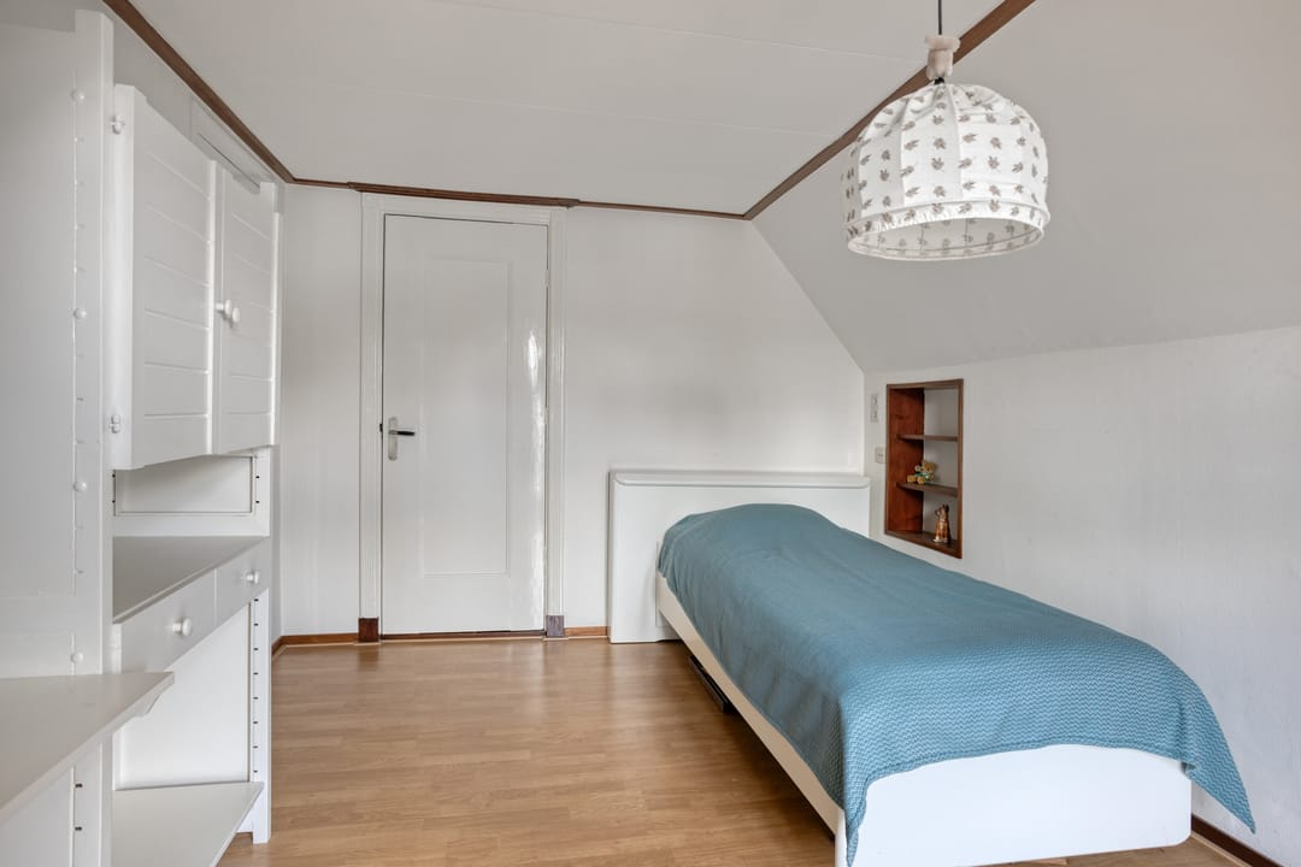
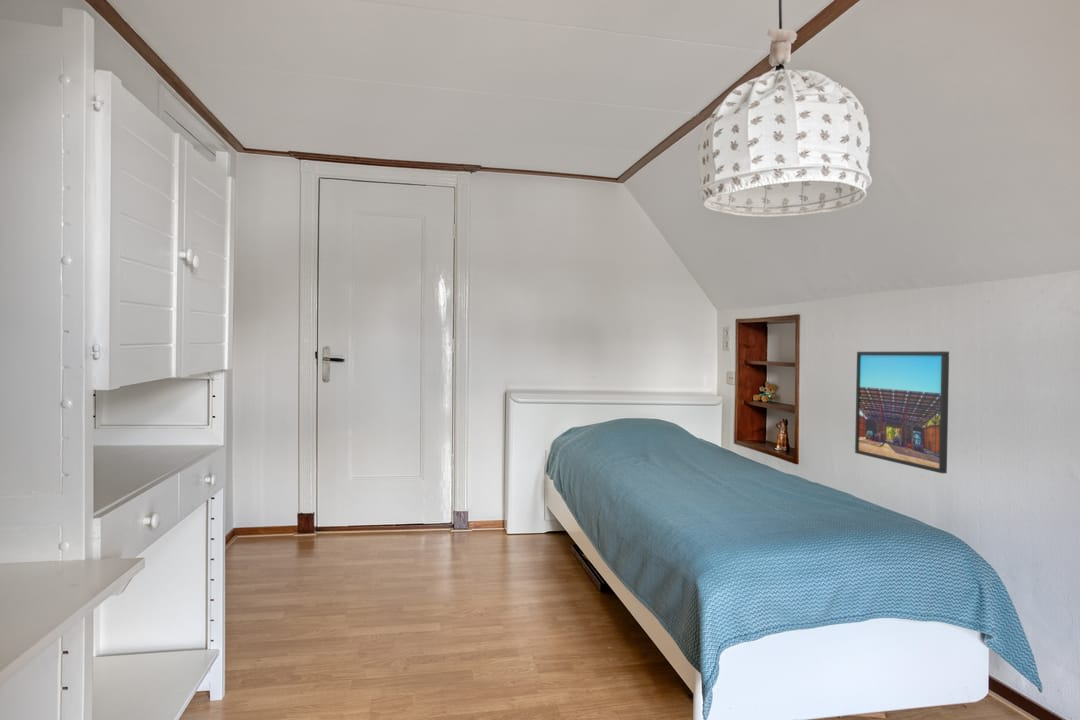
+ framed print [854,350,950,474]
